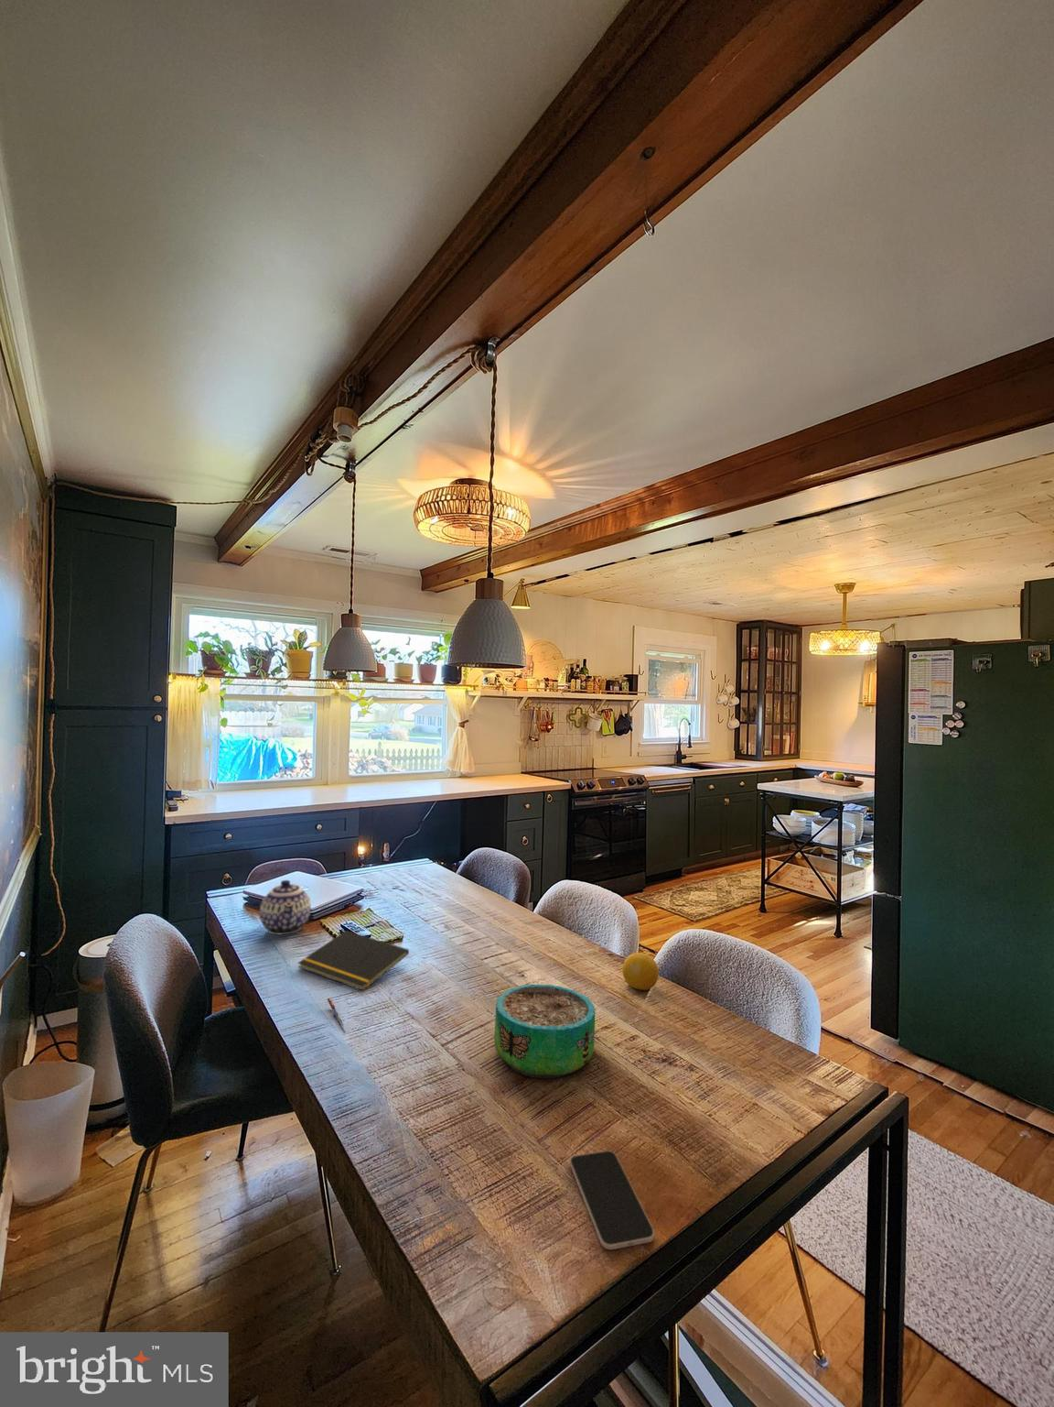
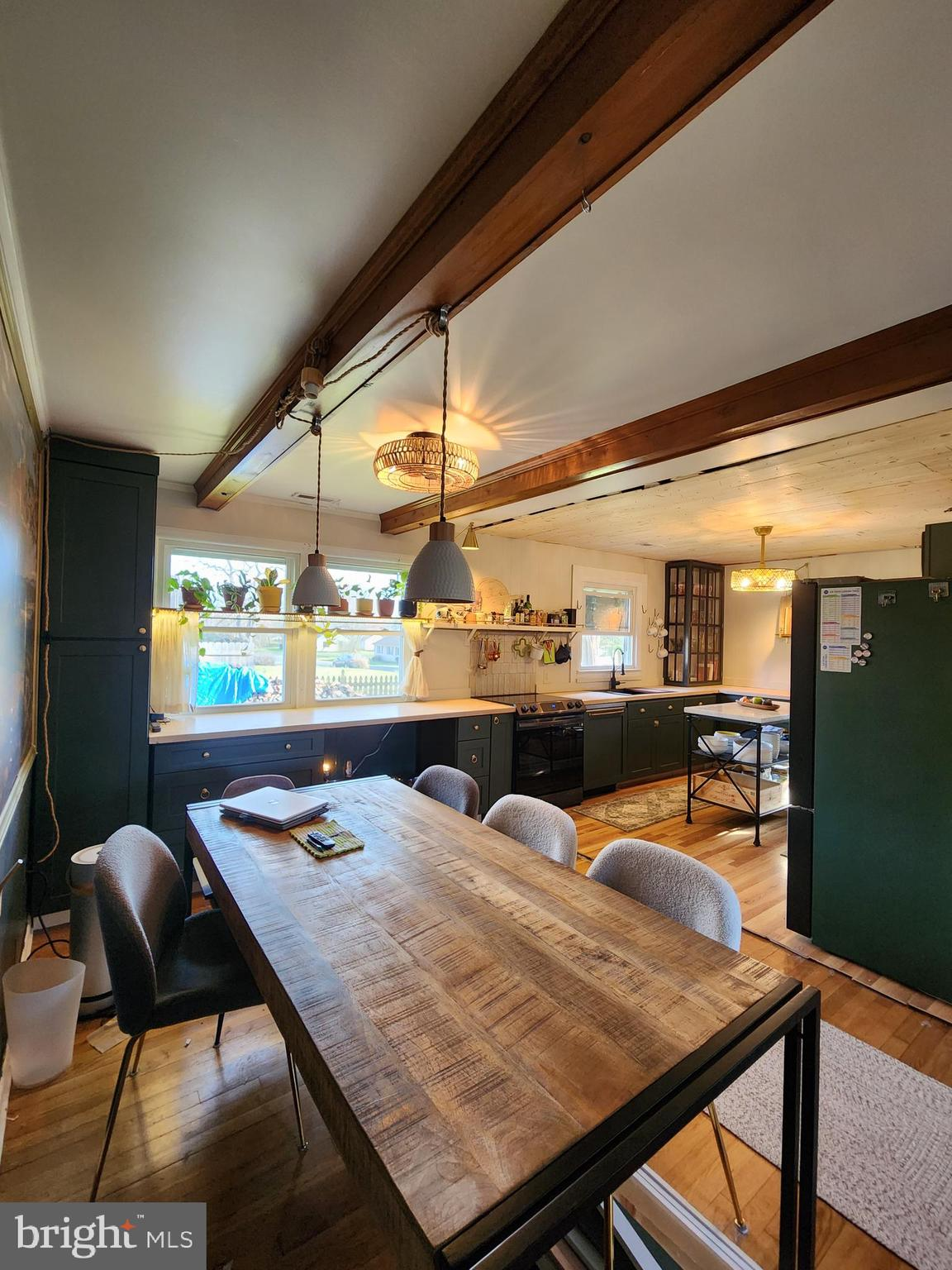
- fruit [621,952,660,992]
- pen [327,997,345,1033]
- notepad [298,930,410,992]
- teapot [259,880,312,935]
- smartphone [569,1150,655,1251]
- decorative bowl [493,984,596,1079]
